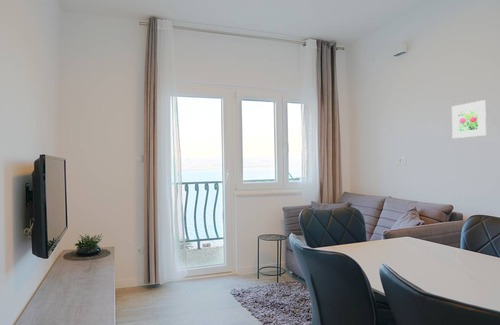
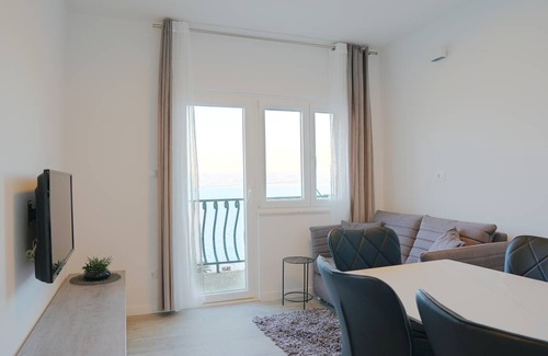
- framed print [451,99,487,139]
